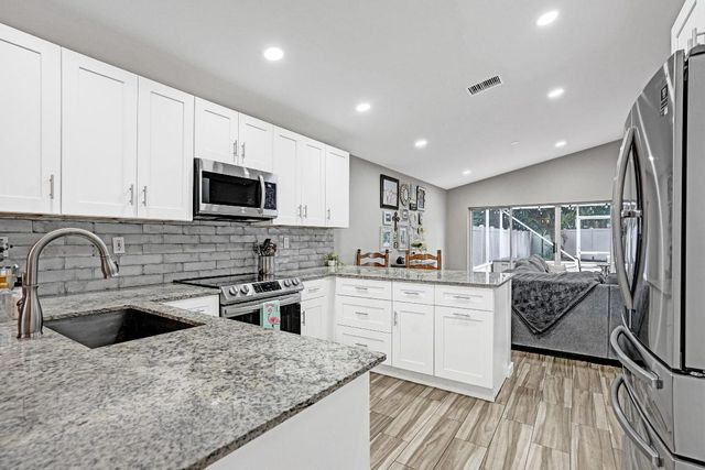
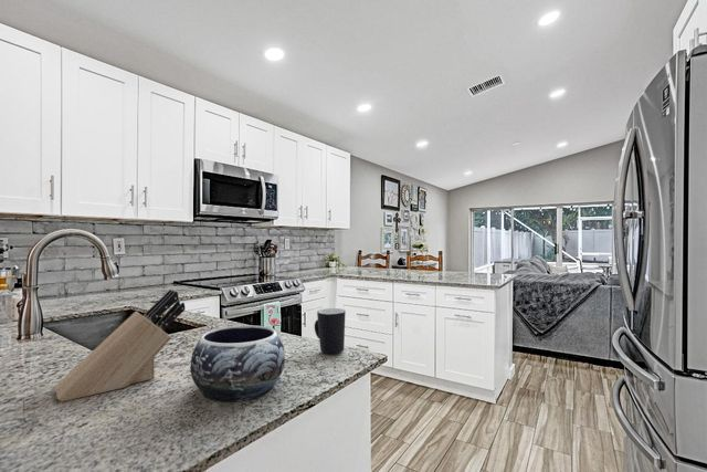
+ decorative bowl [189,324,286,402]
+ knife block [54,289,187,402]
+ mug [314,307,347,355]
